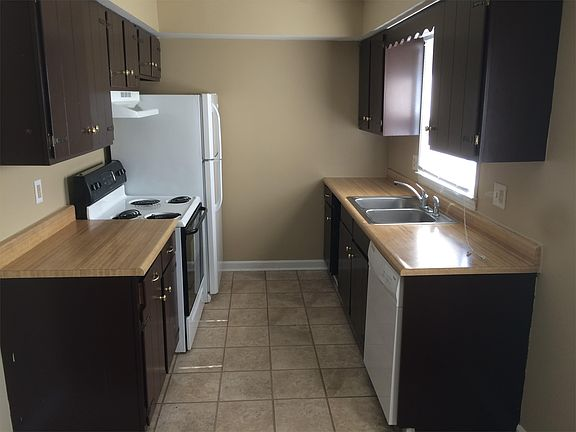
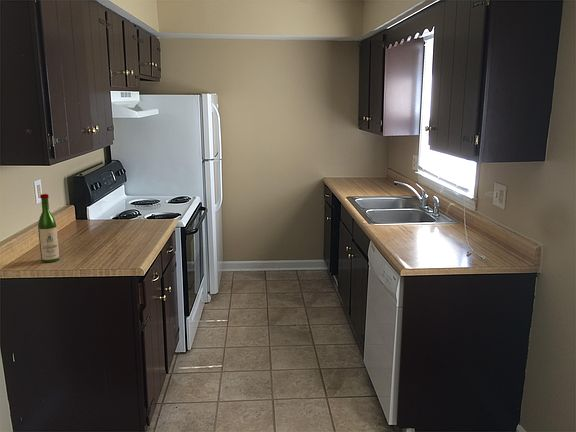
+ wine bottle [37,193,60,263]
